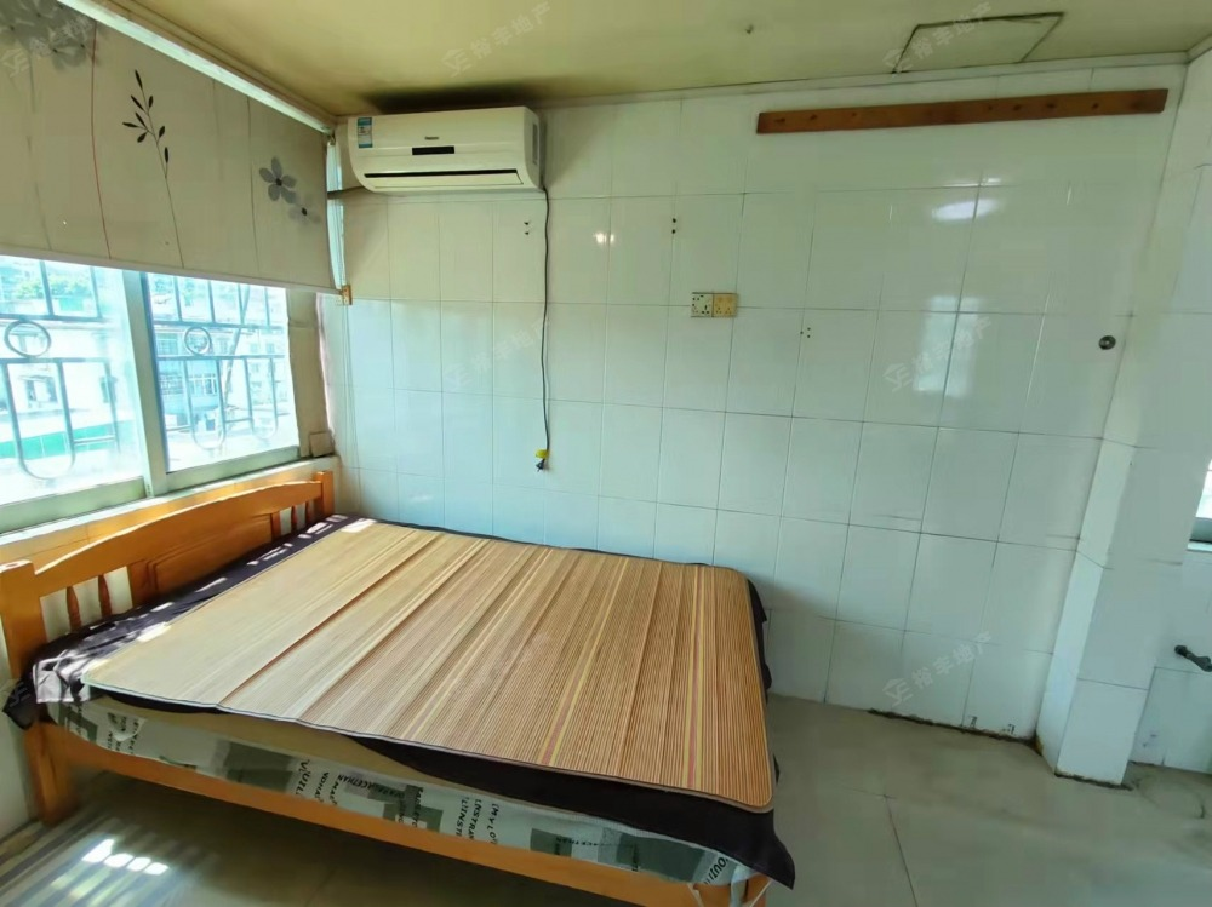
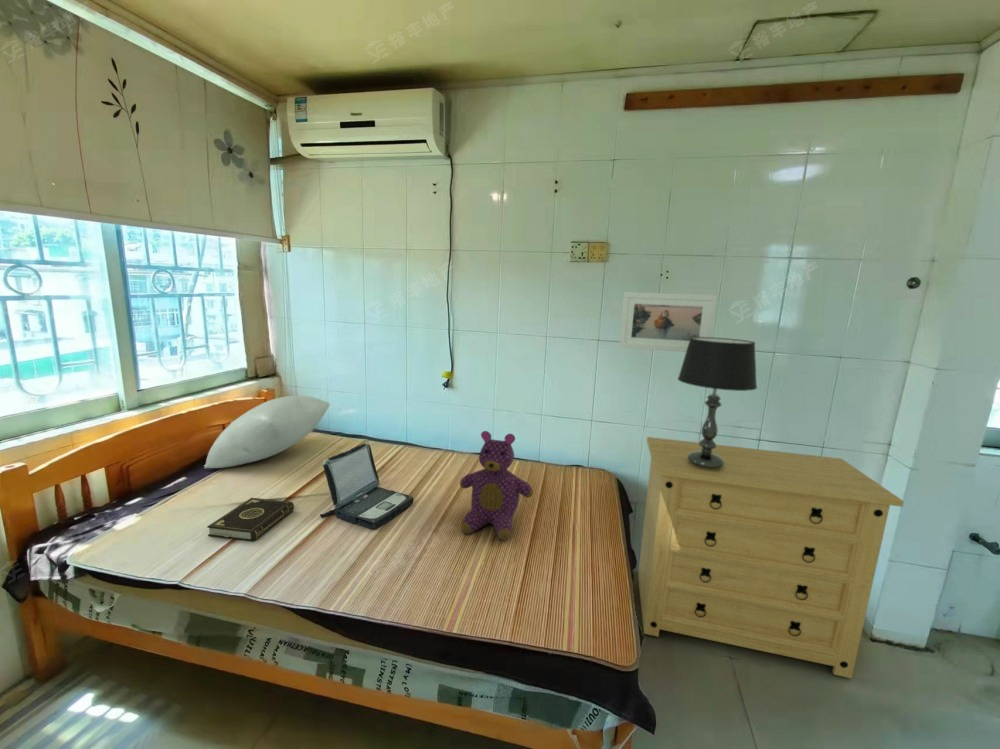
+ teddy bear [459,430,534,541]
+ dresser [637,436,905,679]
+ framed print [618,291,718,353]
+ book [206,497,295,542]
+ laptop [319,442,414,530]
+ table lamp [677,336,758,470]
+ pillow [203,395,331,469]
